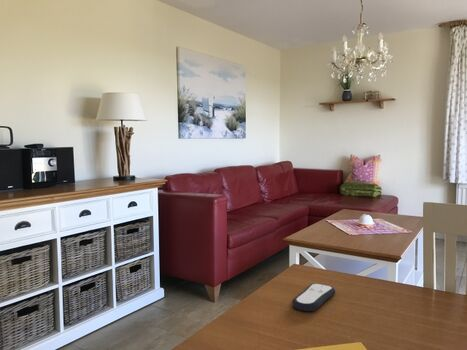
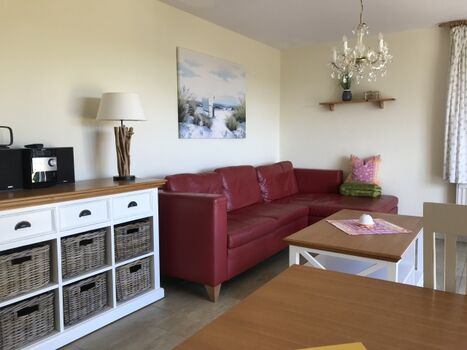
- remote control [291,282,336,312]
